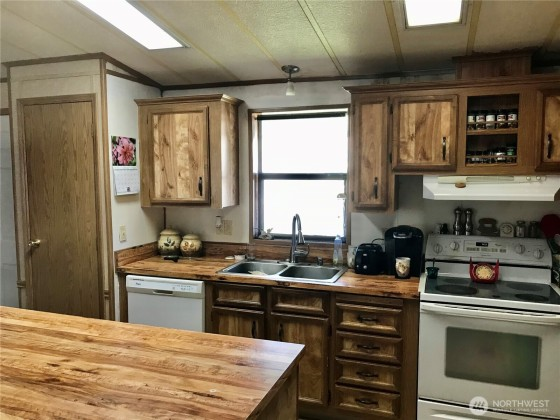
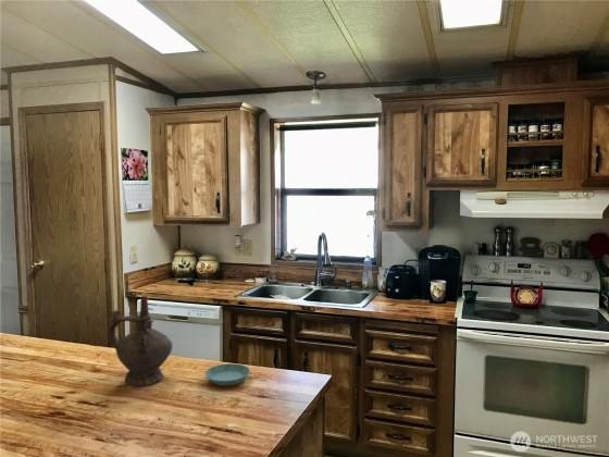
+ ceremonial vessel [108,295,173,387]
+ saucer [204,362,251,386]
